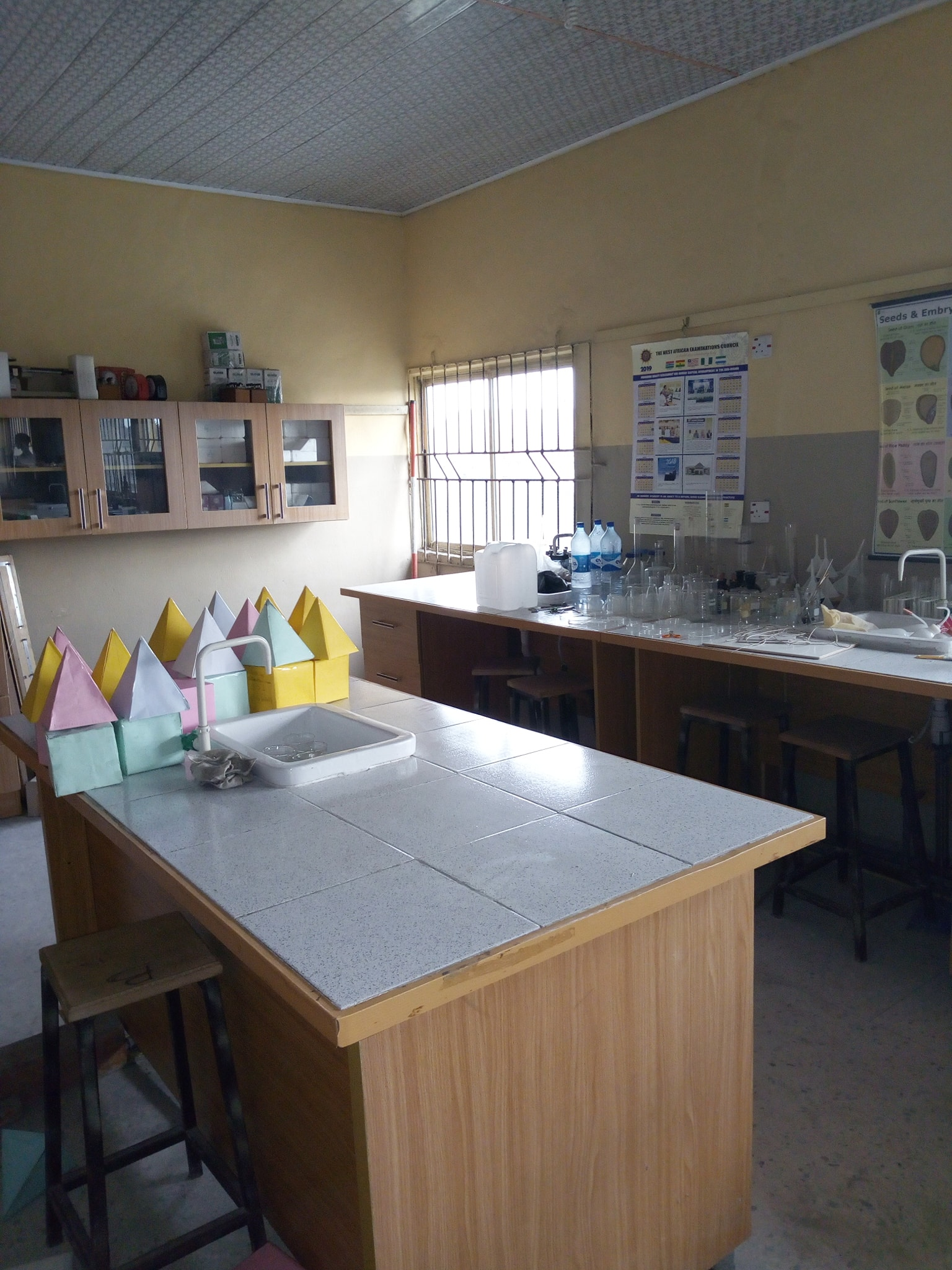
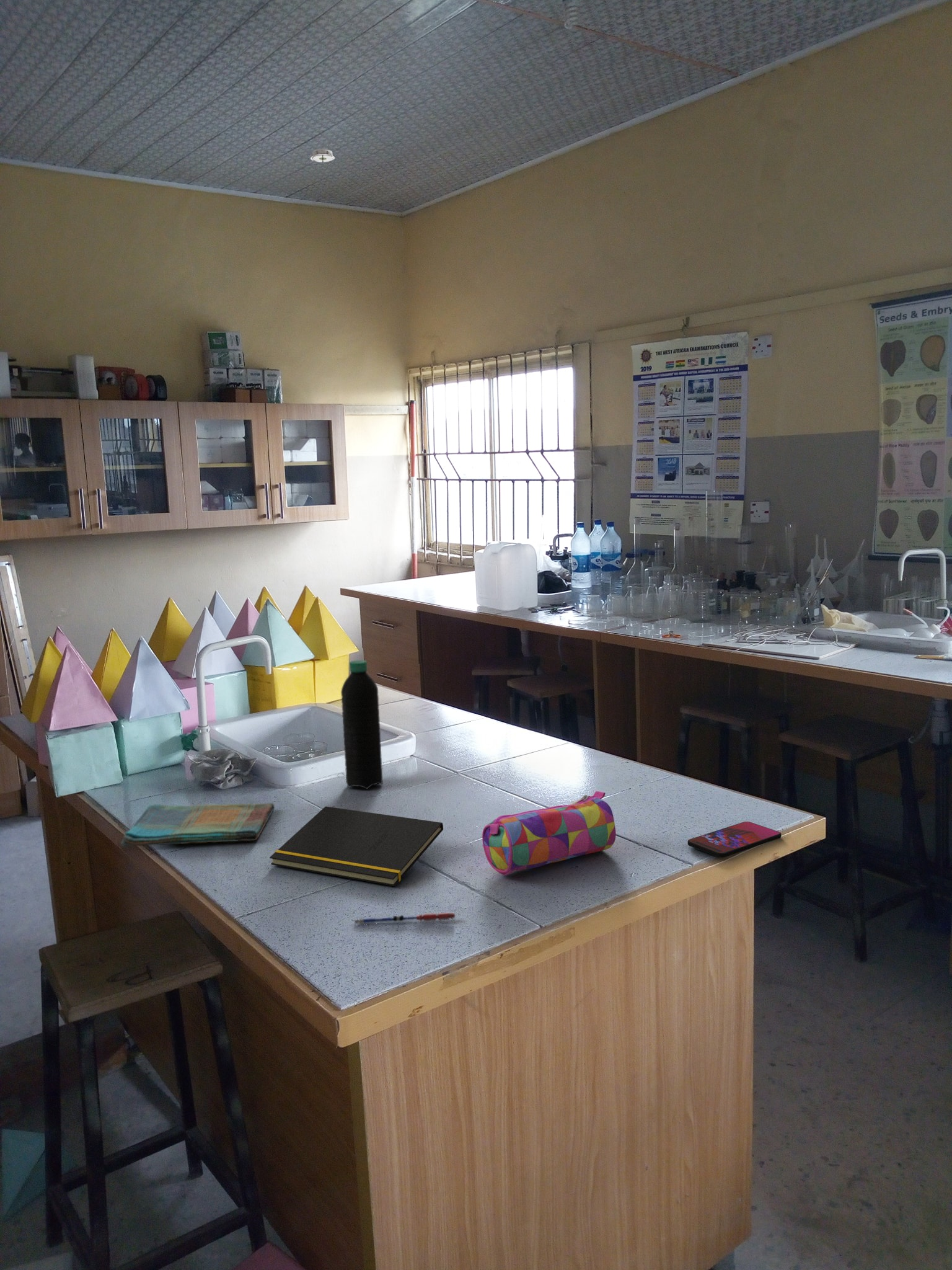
+ dish towel [120,802,275,847]
+ notepad [269,806,444,887]
+ smoke detector [310,149,335,163]
+ water bottle [340,660,383,790]
+ pen [354,912,456,925]
+ smartphone [687,821,782,858]
+ pencil case [482,791,617,876]
